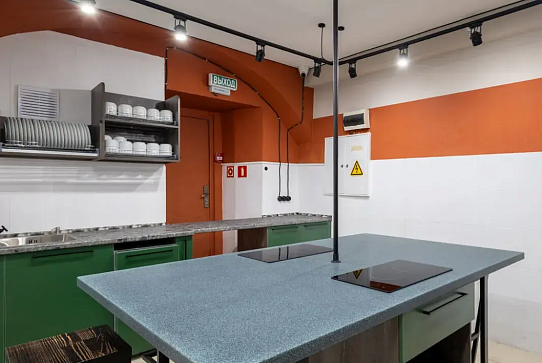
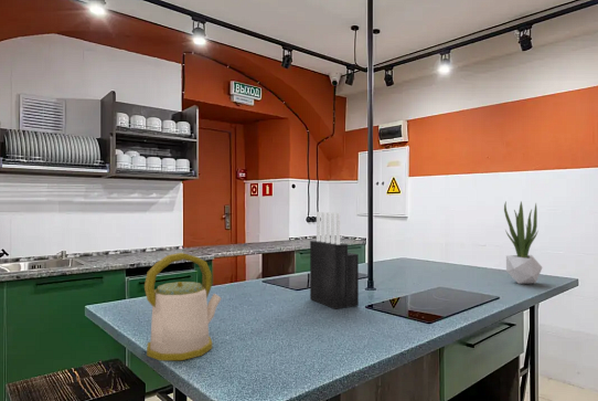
+ kettle [143,252,223,361]
+ knife block [309,211,360,310]
+ potted plant [503,200,543,285]
